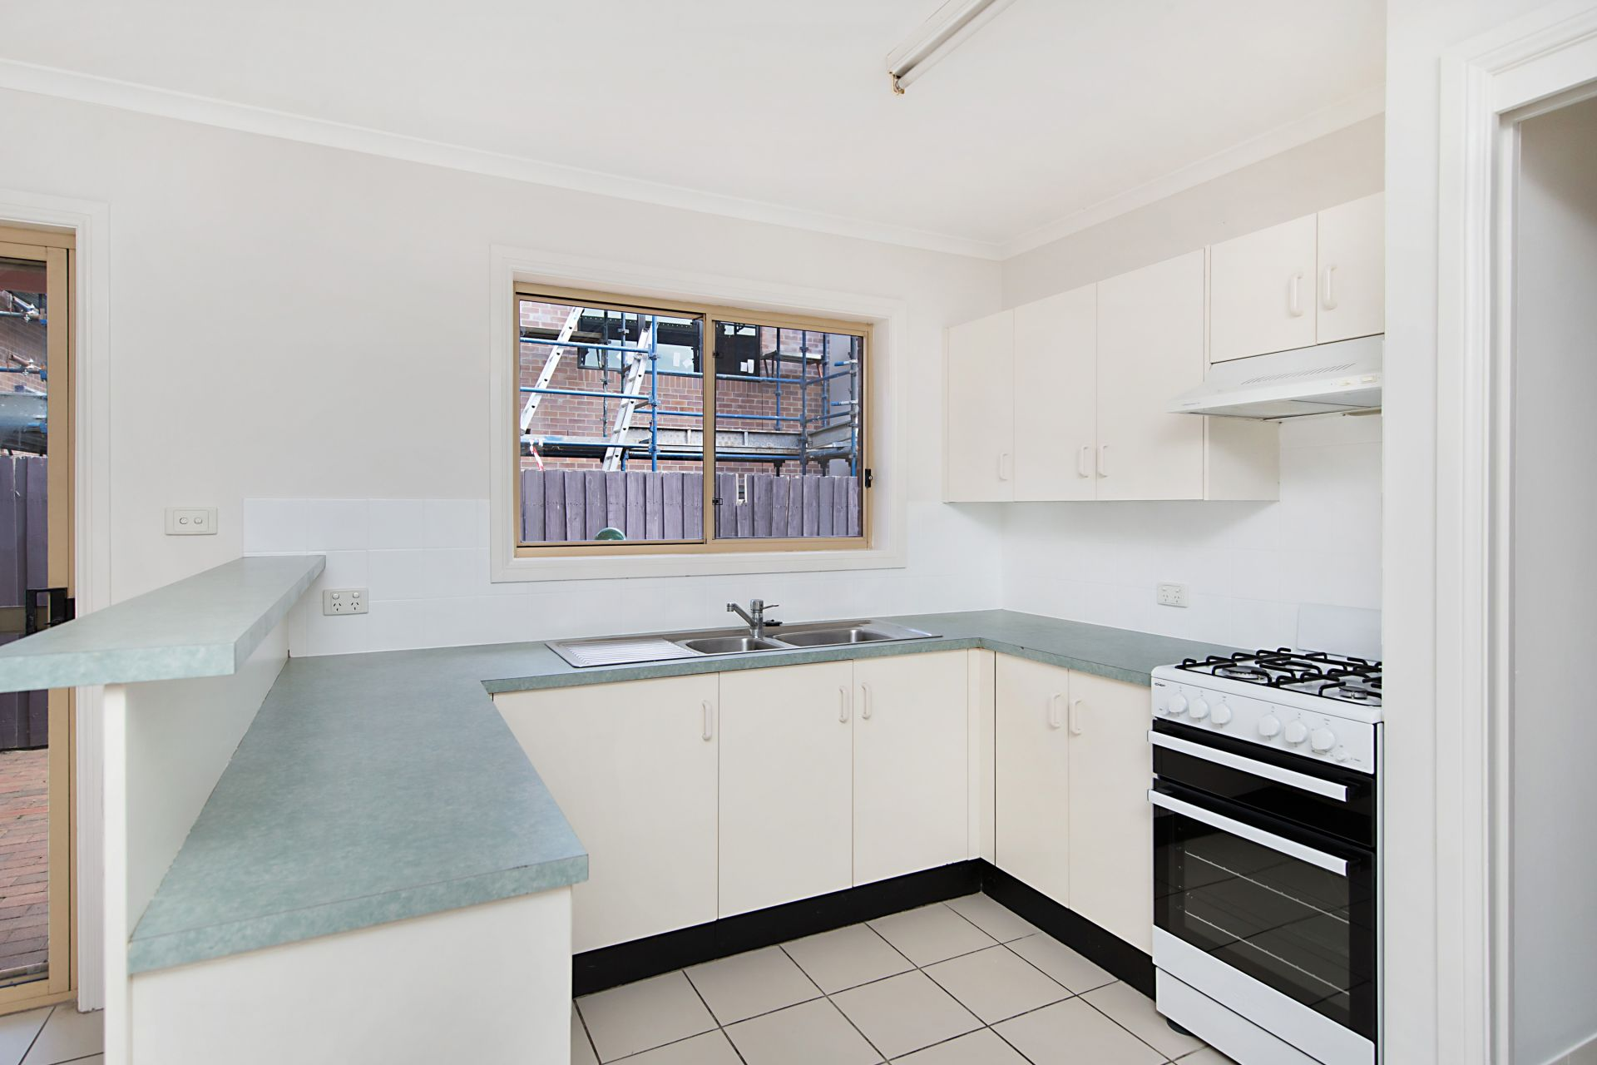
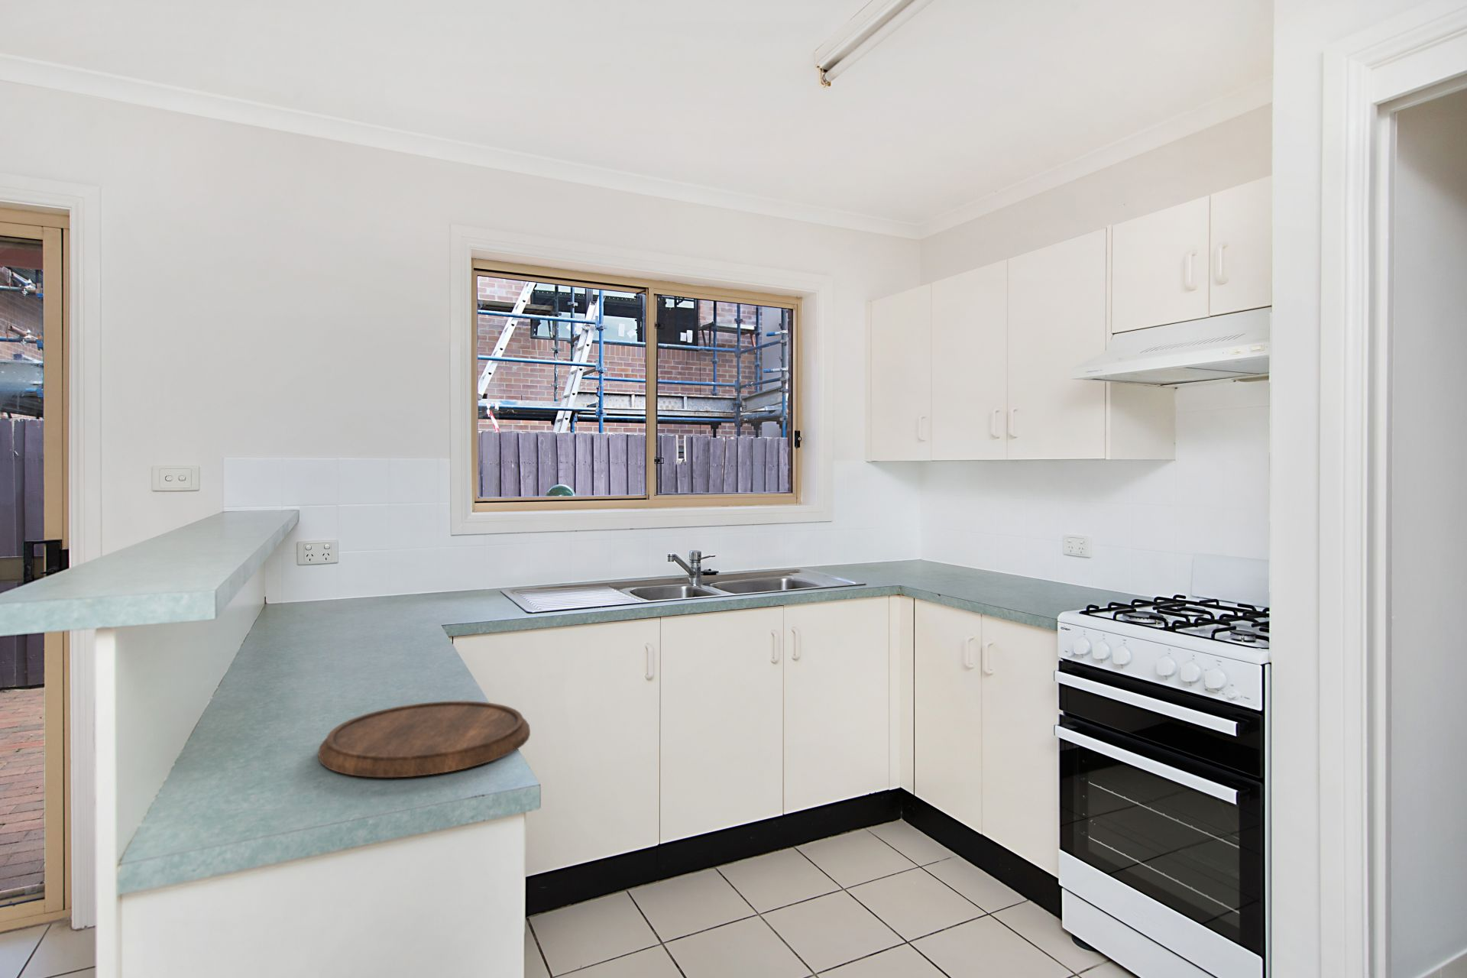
+ cutting board [318,701,530,778]
